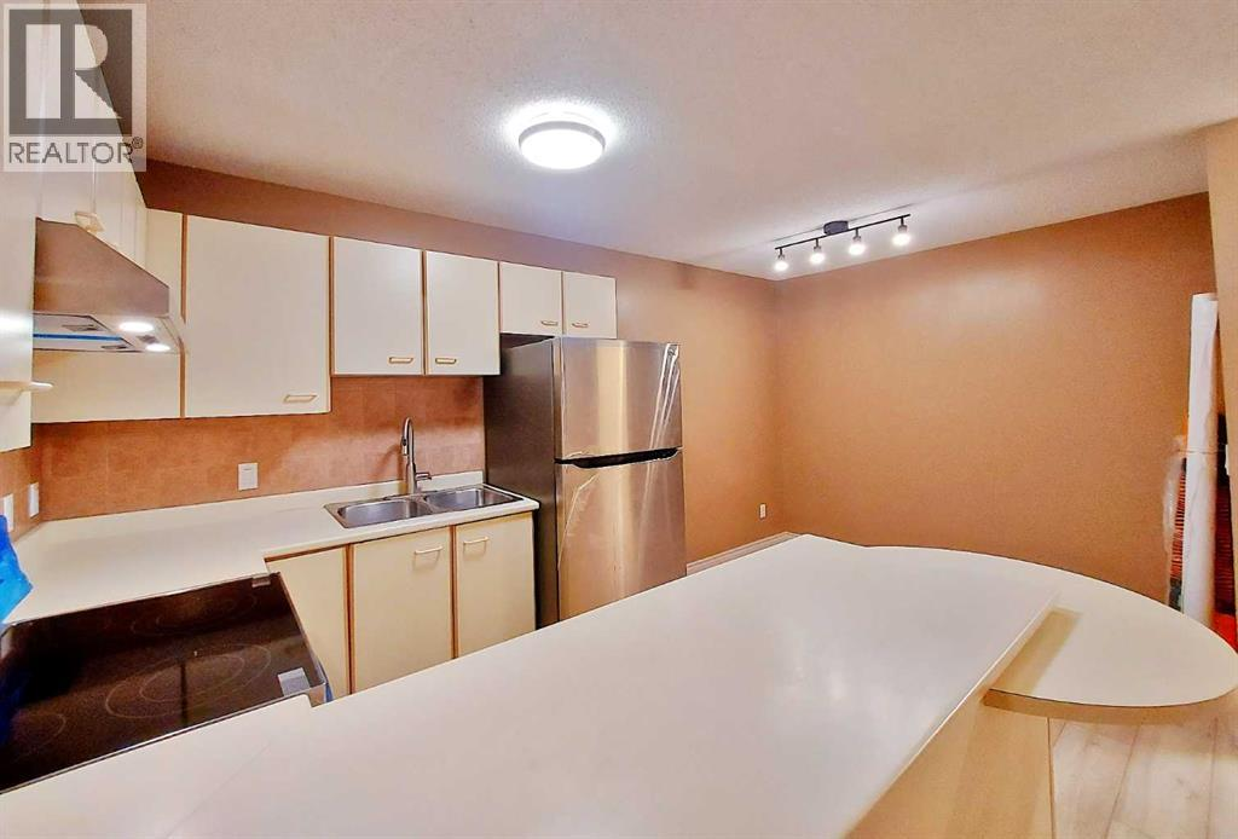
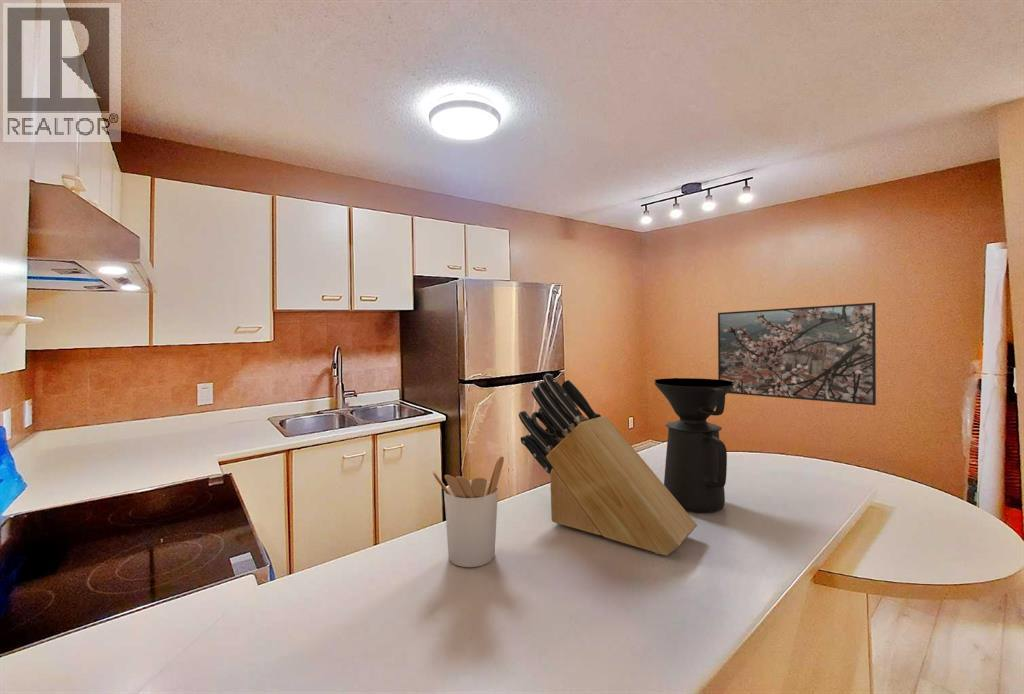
+ knife block [518,373,698,557]
+ coffee maker [653,377,734,513]
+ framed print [717,302,877,406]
+ utensil holder [432,455,505,568]
